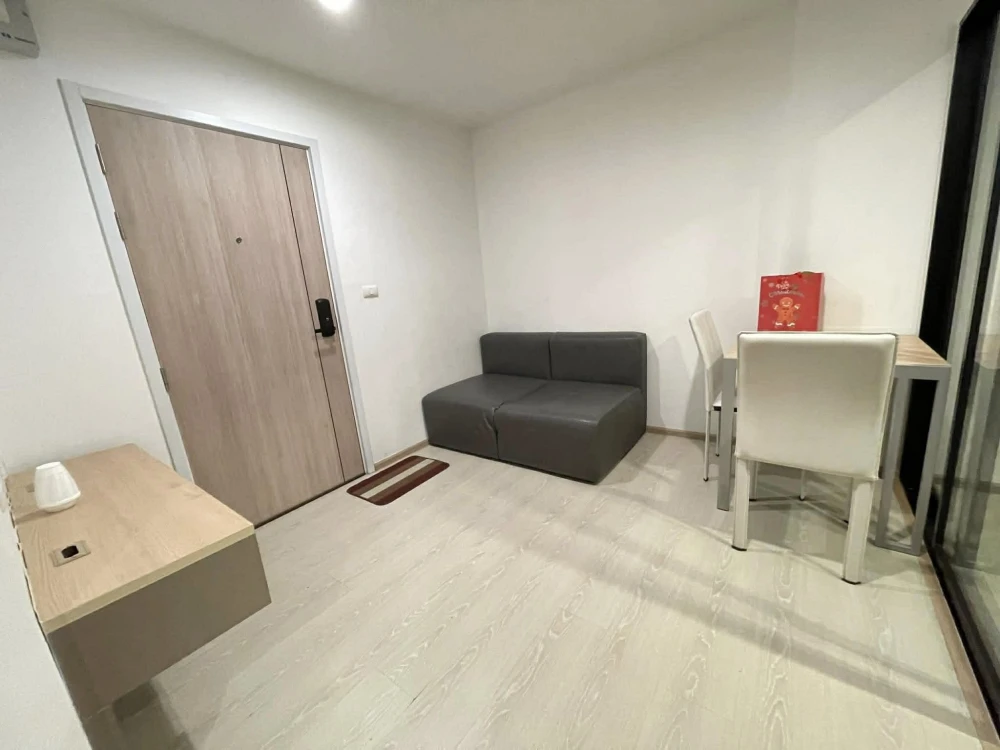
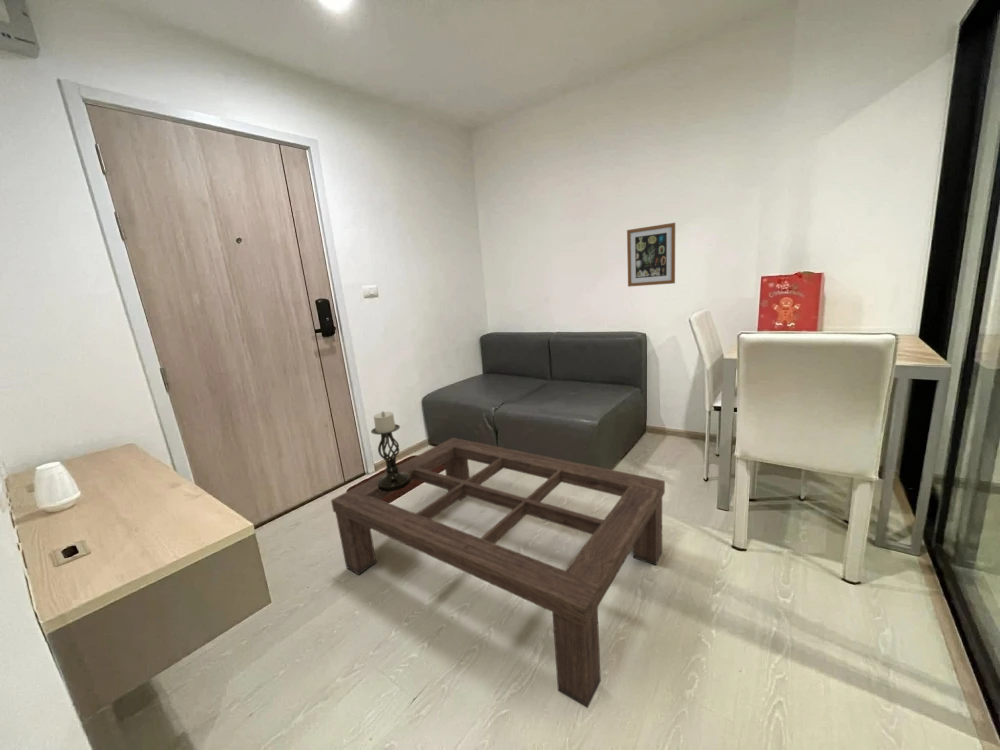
+ candle holder [370,410,411,492]
+ wall art [626,222,676,288]
+ coffee table [330,437,666,709]
